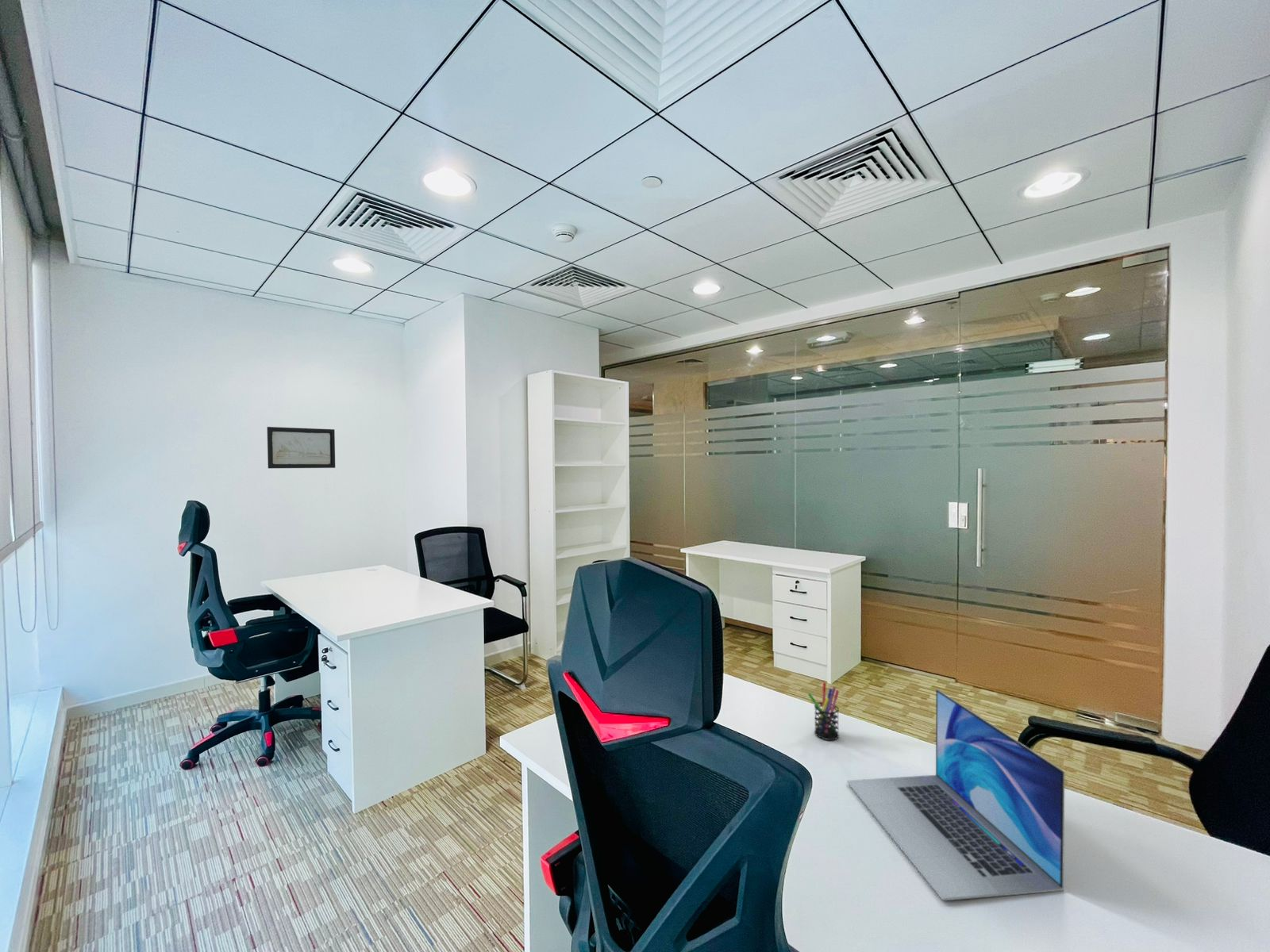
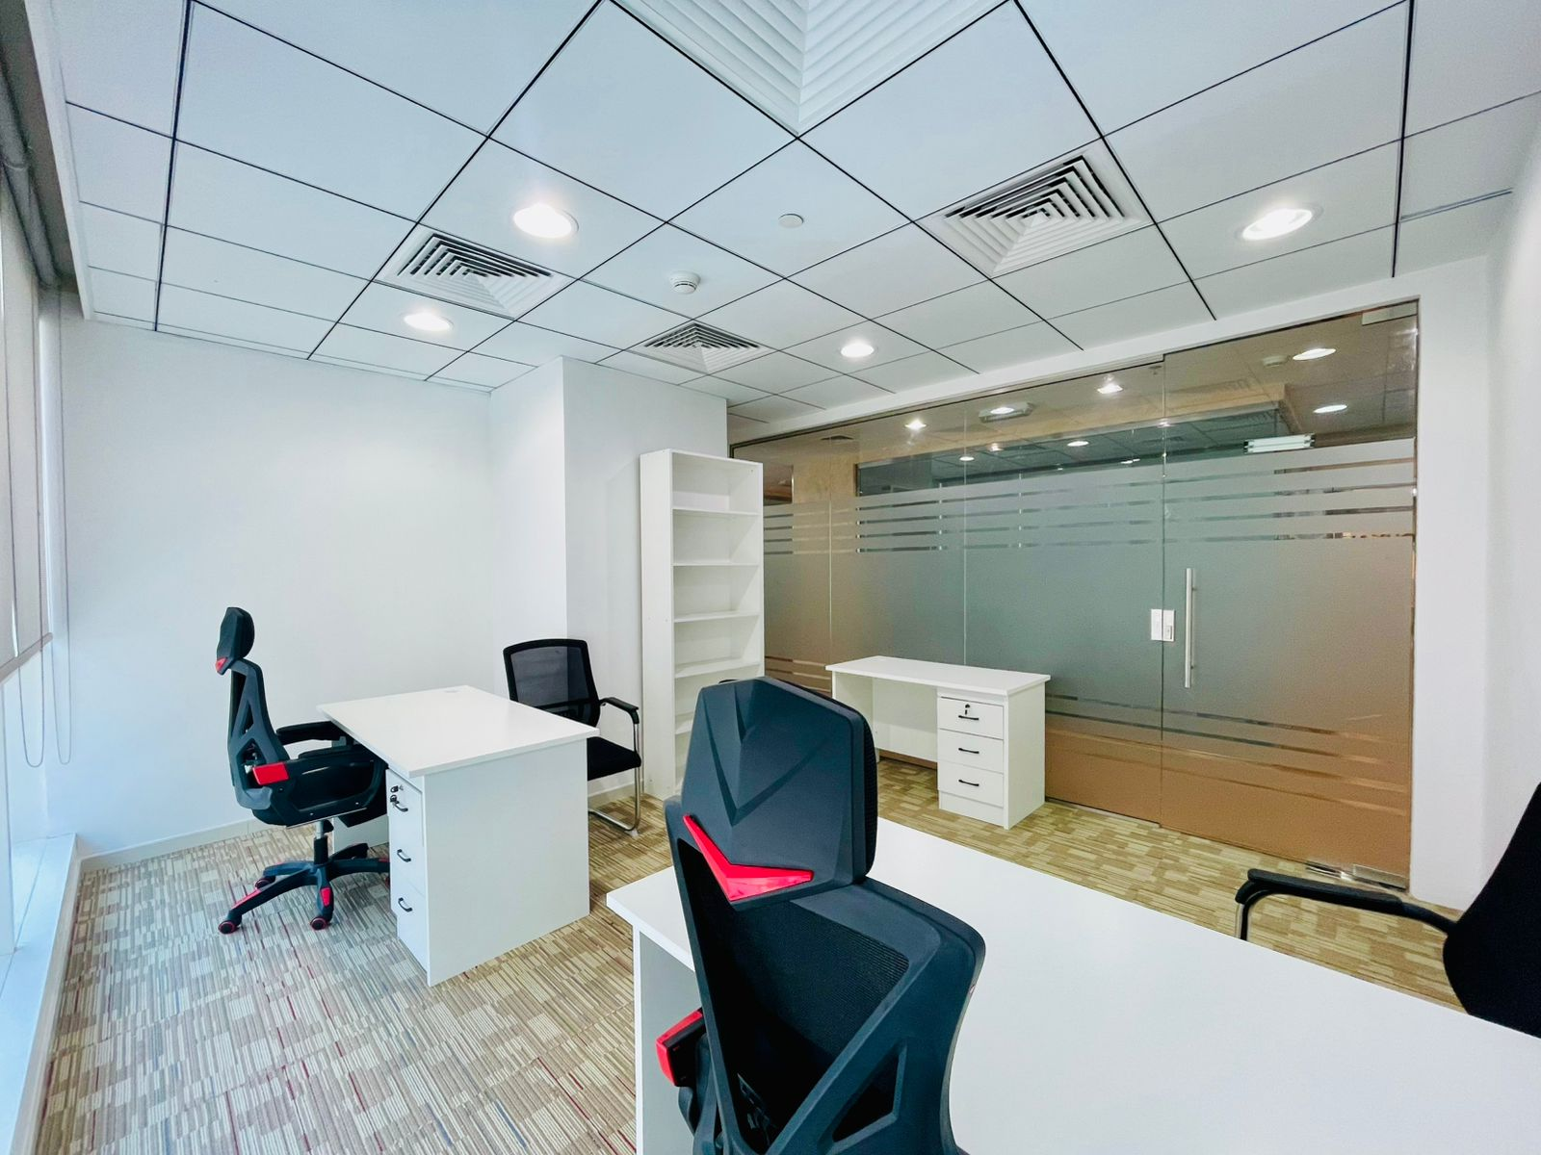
- laptop [846,689,1066,901]
- wall art [266,426,336,469]
- pen holder [807,681,840,741]
